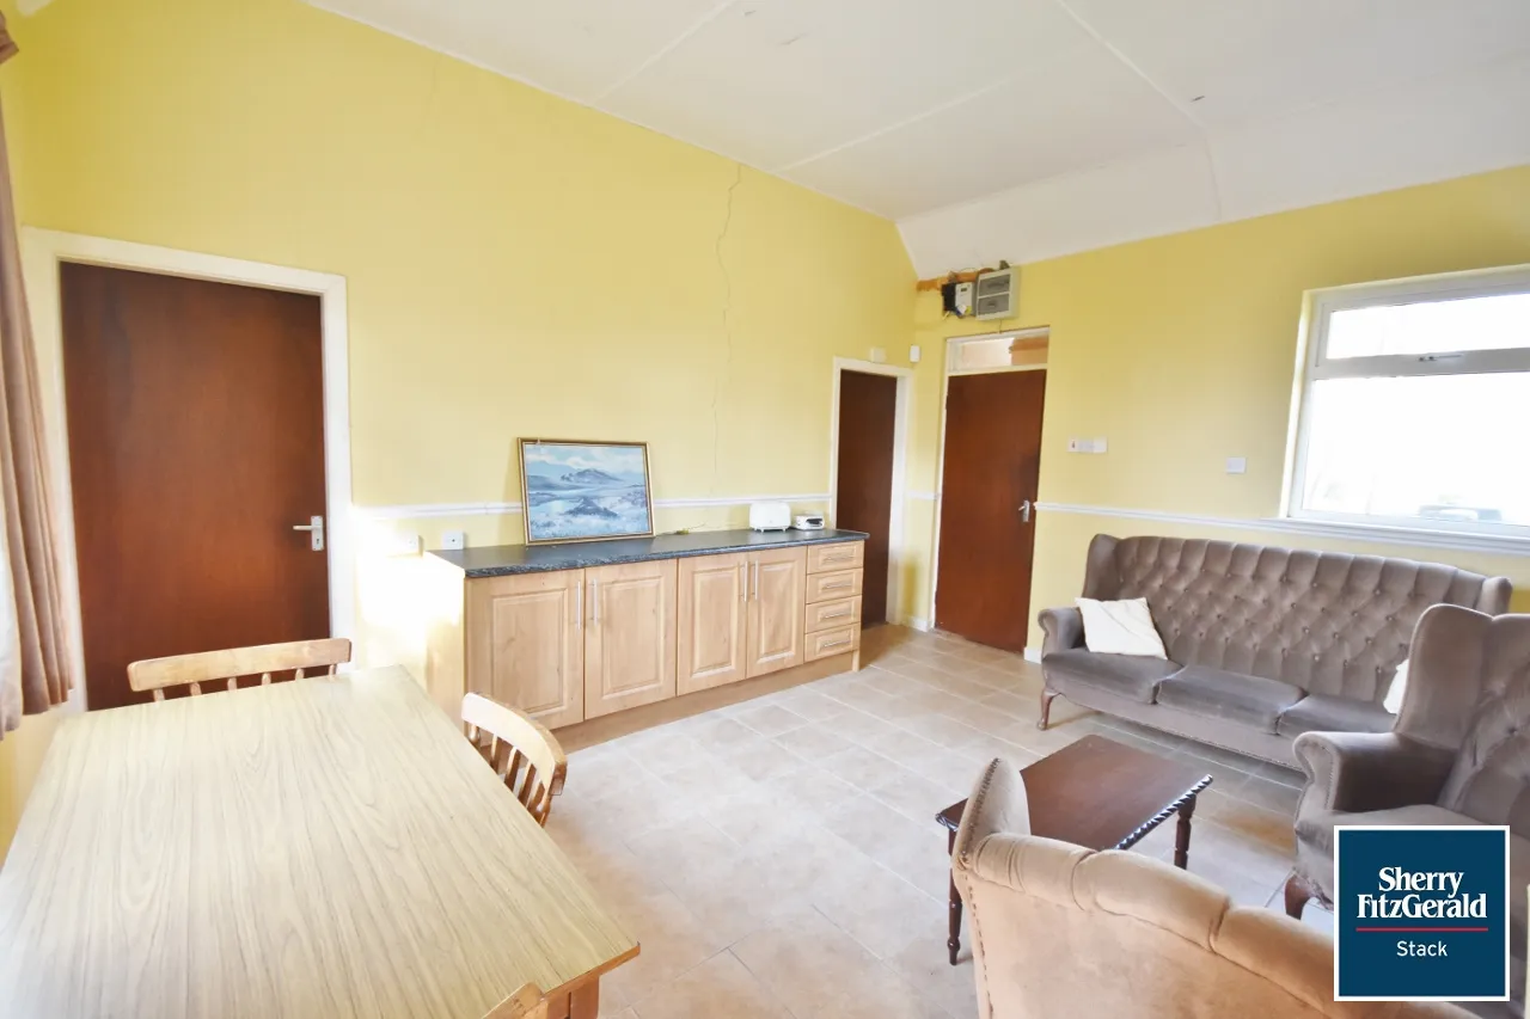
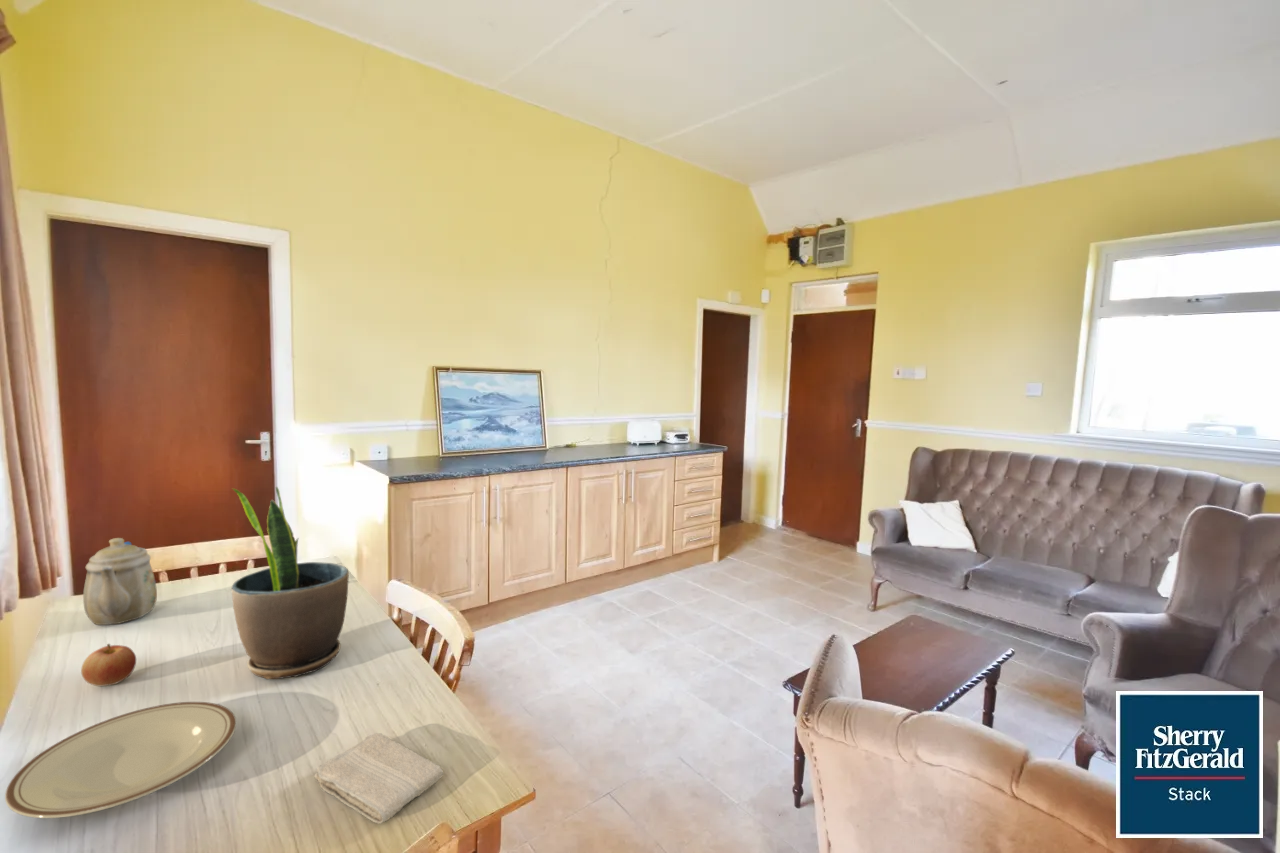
+ apple [80,643,137,687]
+ washcloth [314,732,444,825]
+ potted plant [231,486,350,680]
+ plate [4,701,237,819]
+ teapot [82,537,158,626]
